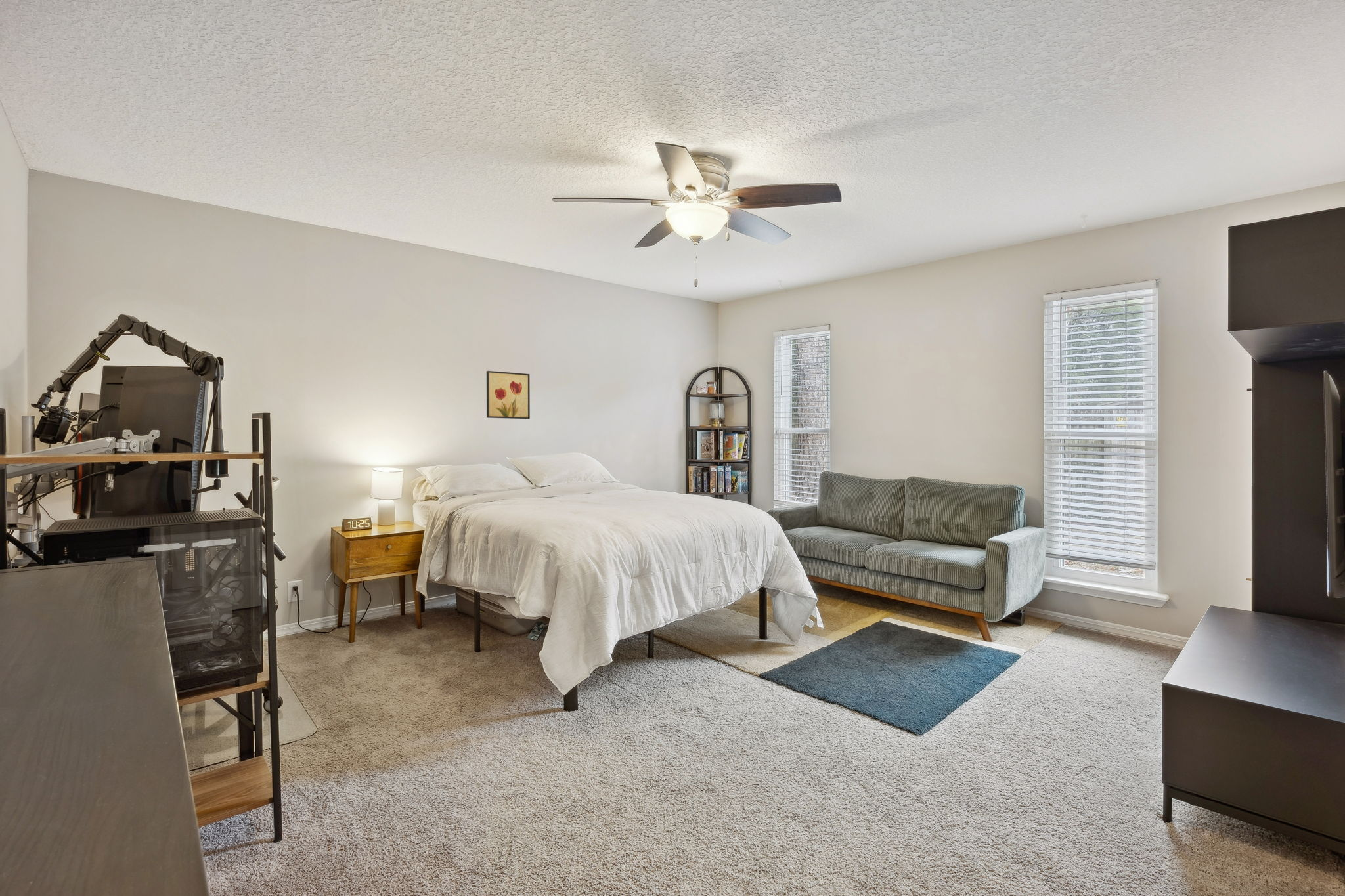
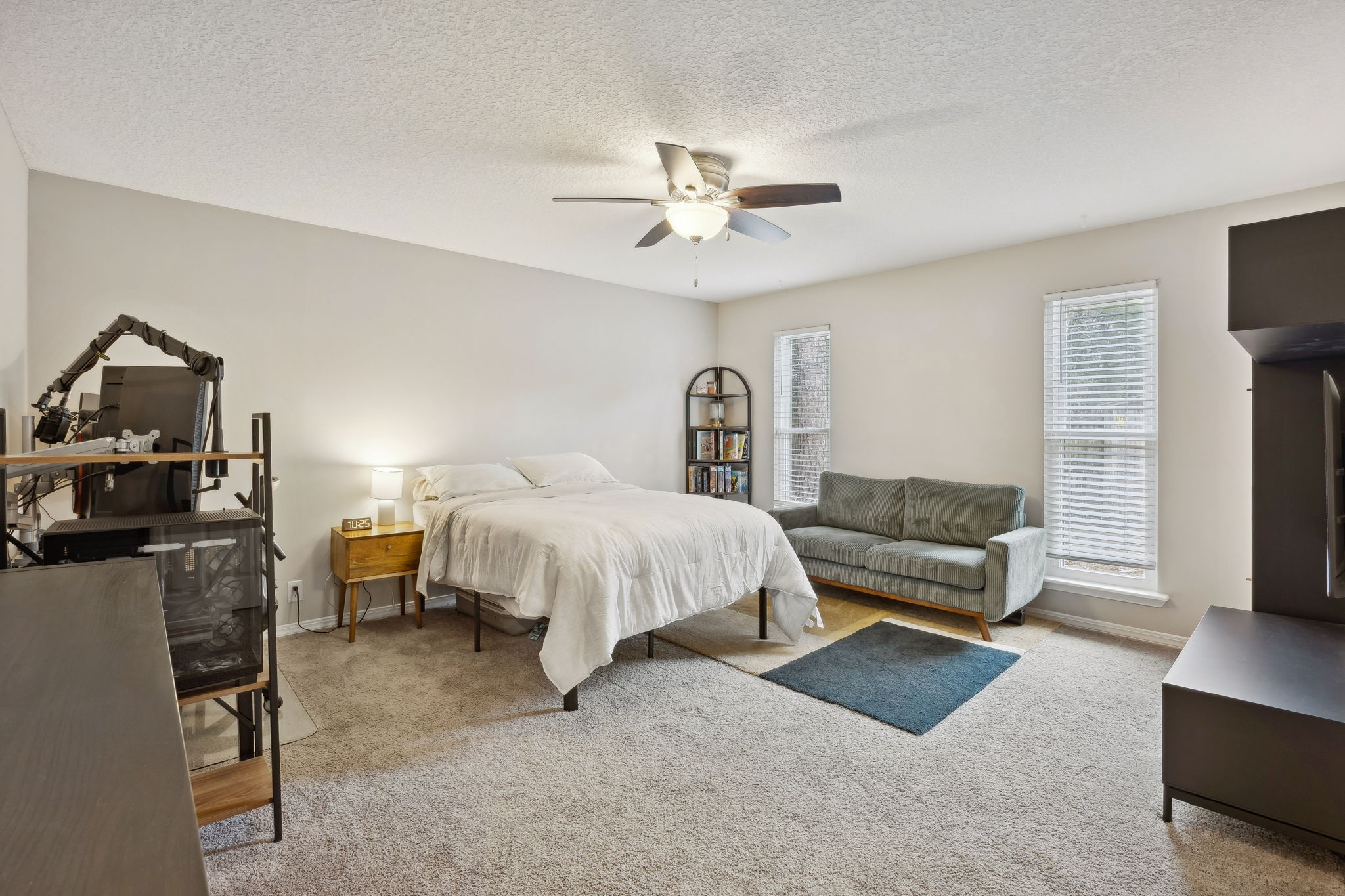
- wall art [486,370,531,419]
